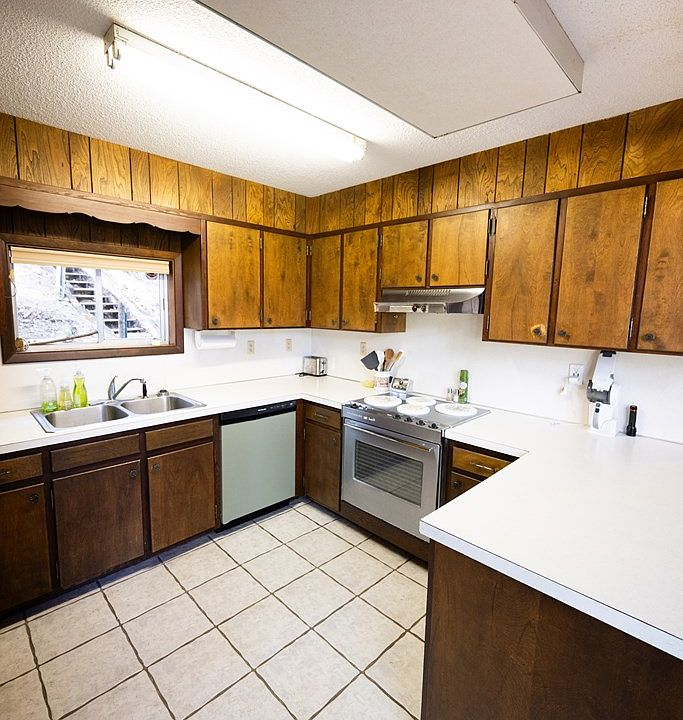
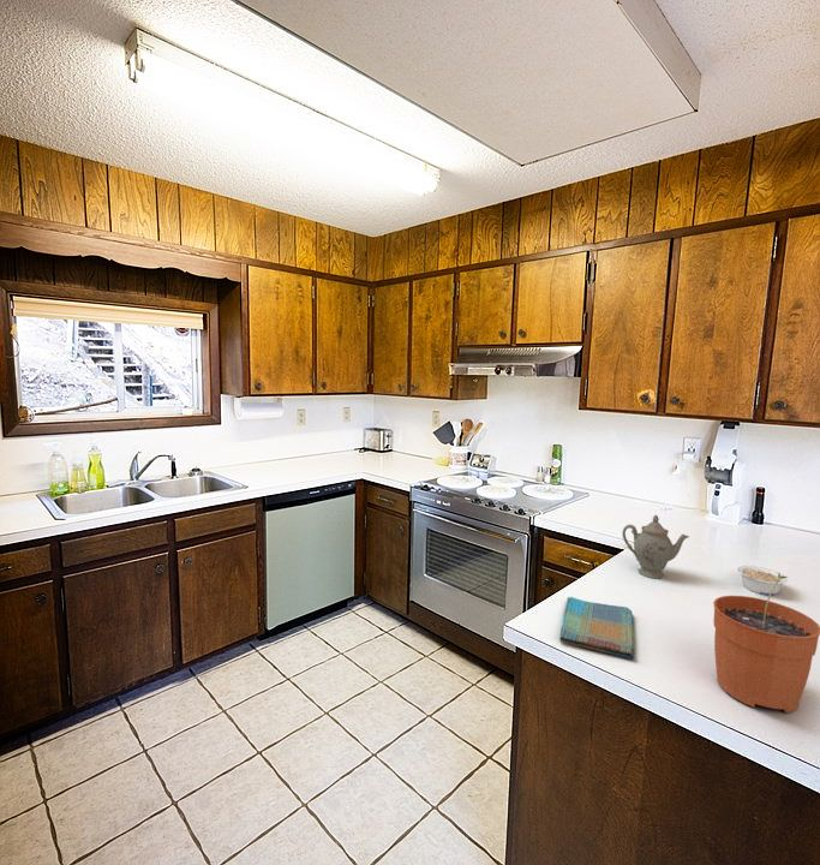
+ dish towel [559,596,635,660]
+ chinaware [621,514,690,580]
+ legume [737,565,789,596]
+ plant pot [712,572,820,714]
